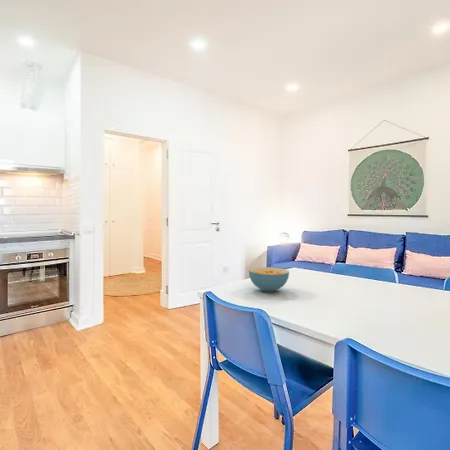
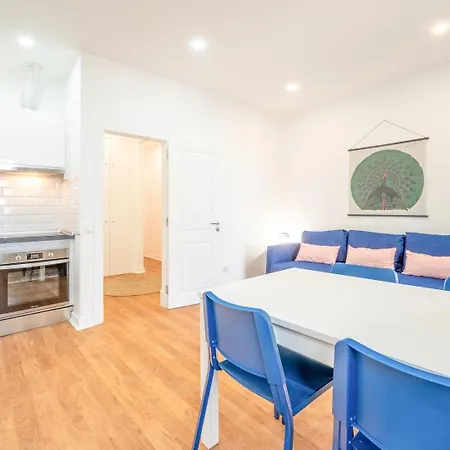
- cereal bowl [248,266,290,293]
